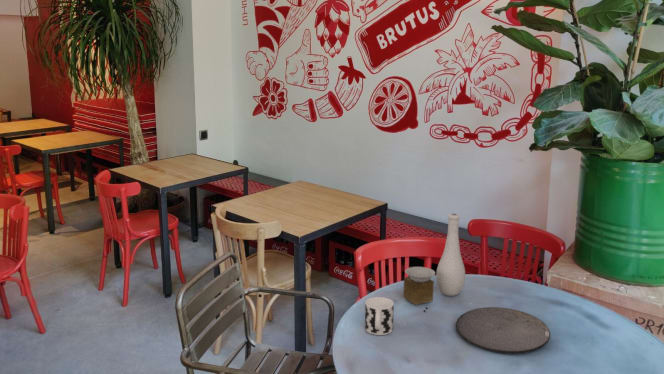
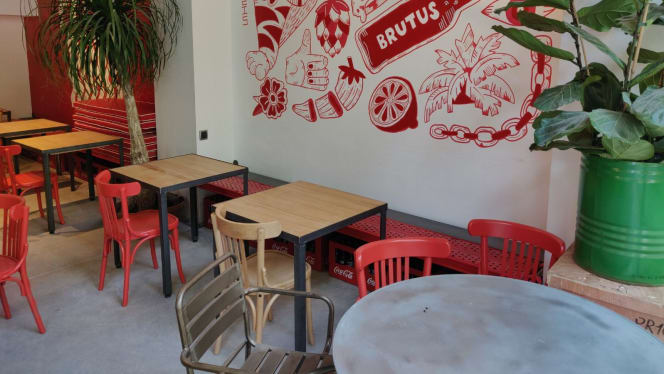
- cup [364,296,395,336]
- plate [455,306,551,354]
- vase [402,213,466,306]
